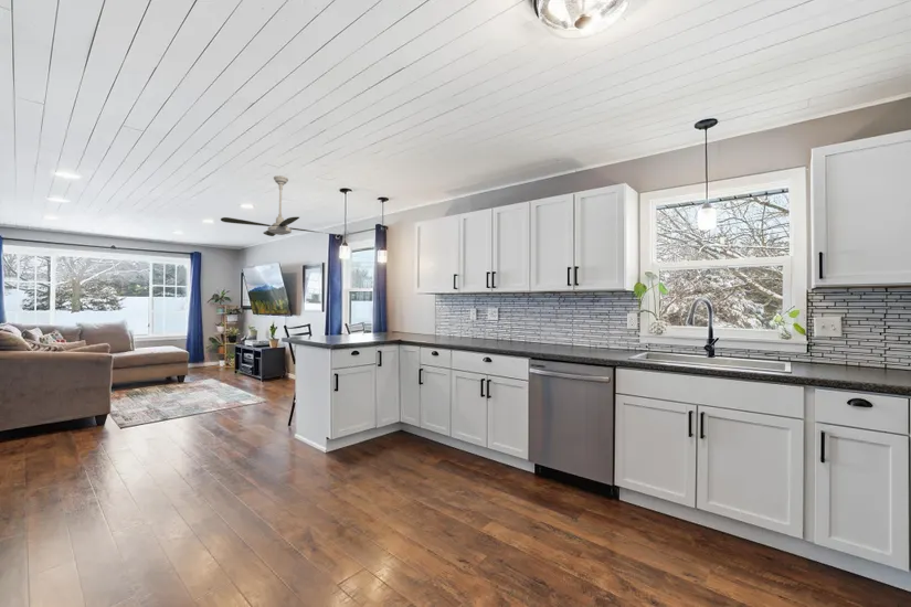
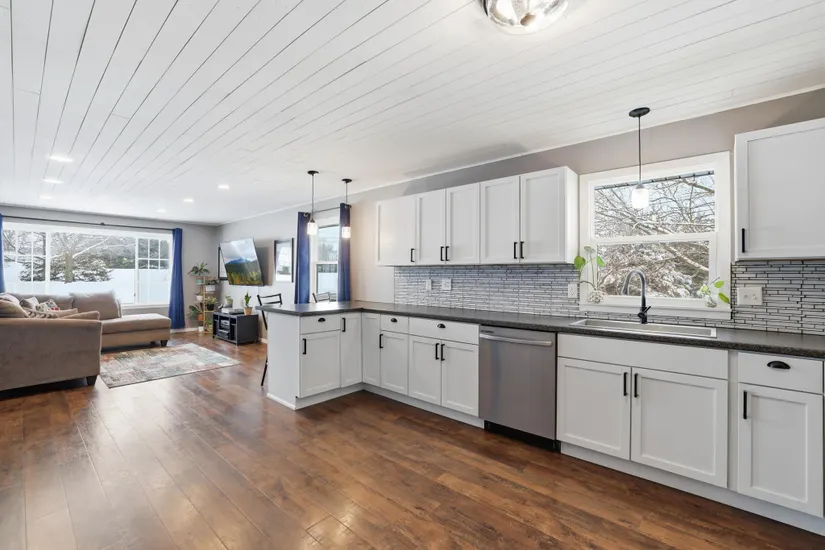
- ceiling fan [220,174,330,237]
